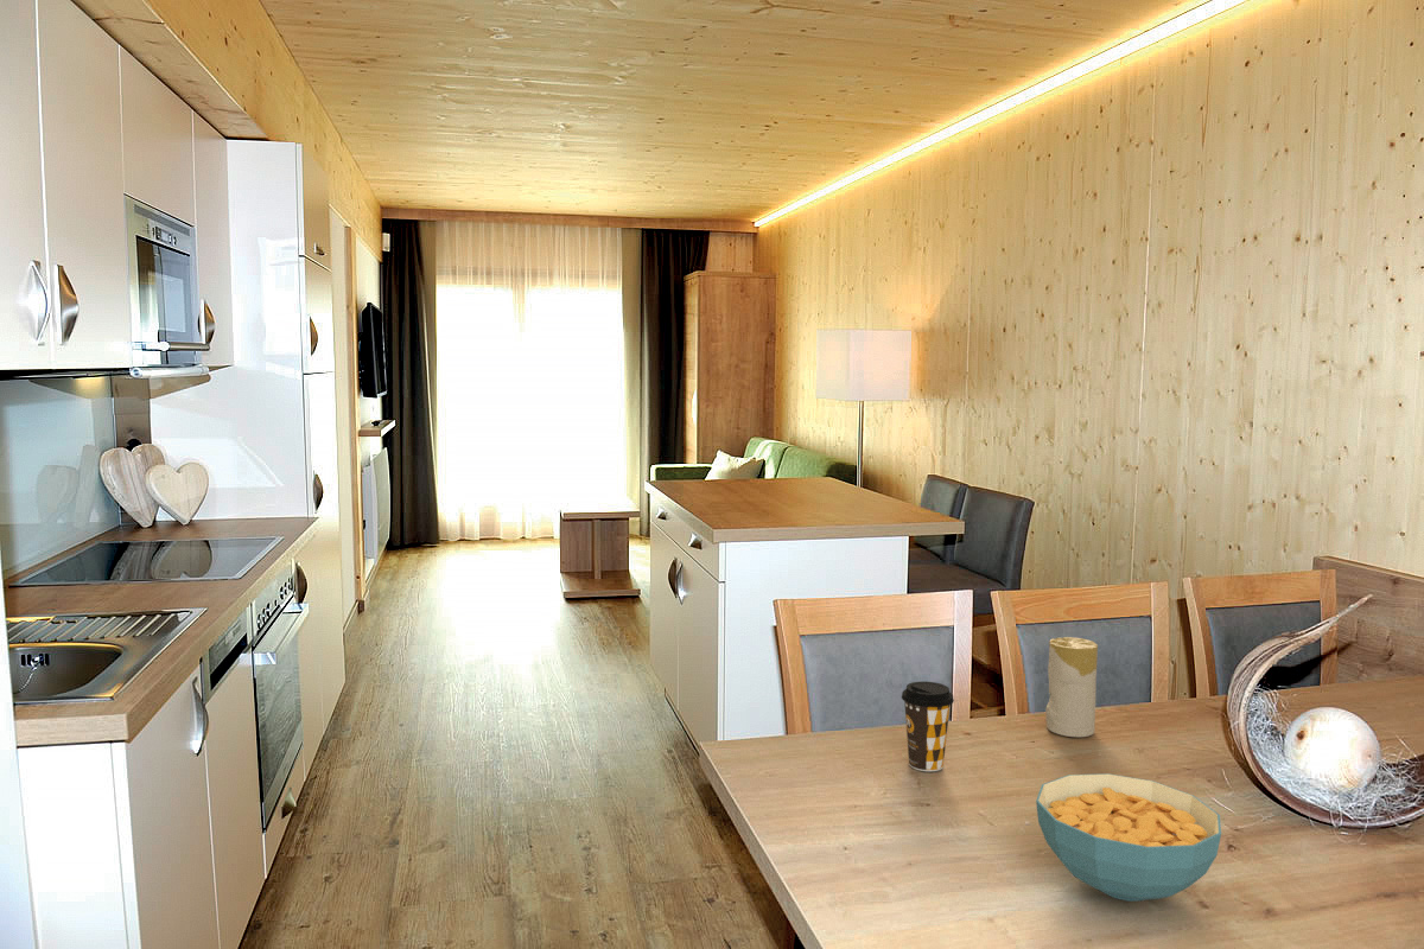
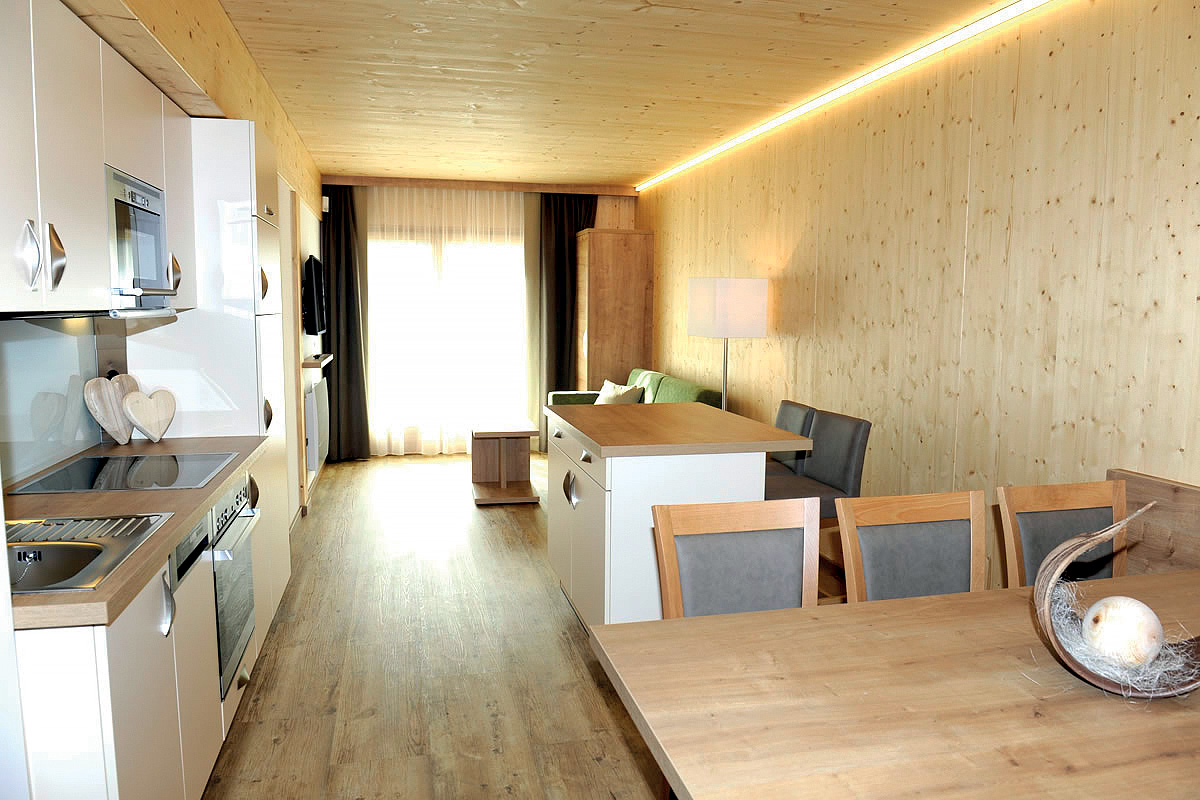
- cereal bowl [1035,772,1222,903]
- coffee cup [901,681,955,772]
- candle [1044,636,1099,738]
